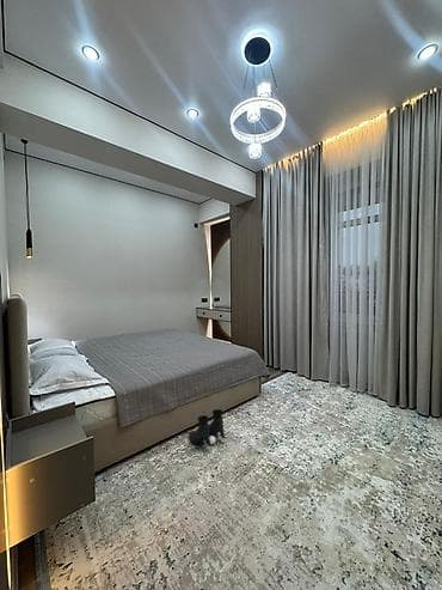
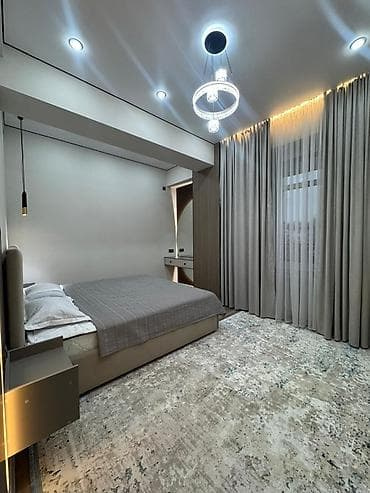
- boots [188,408,226,448]
